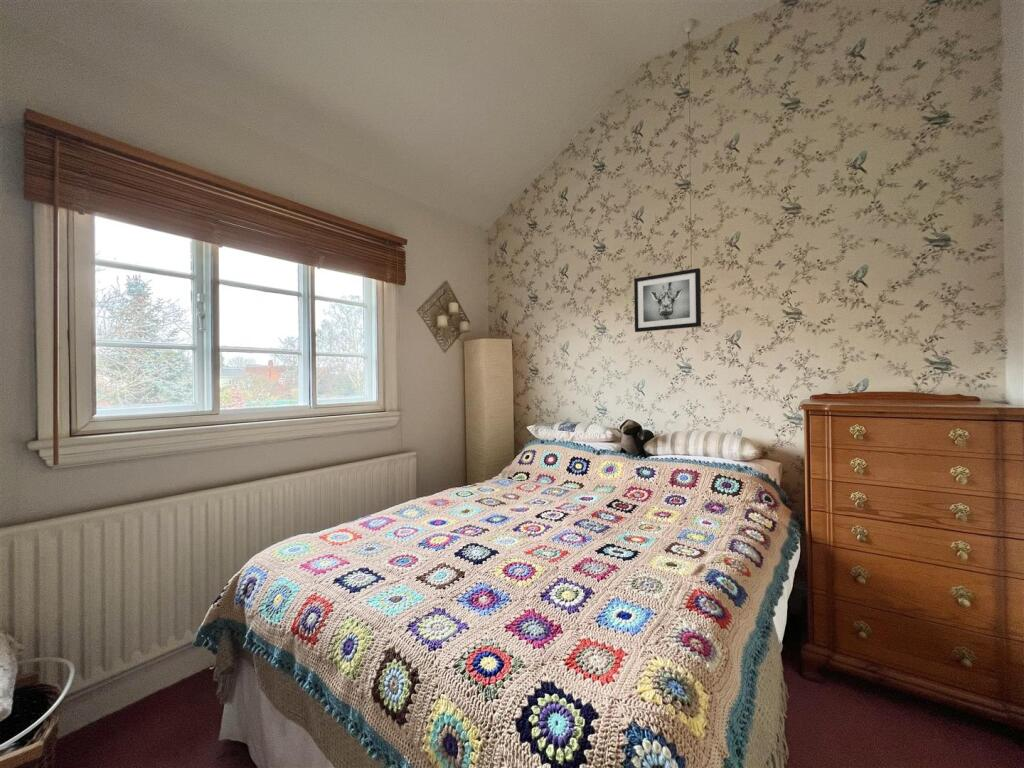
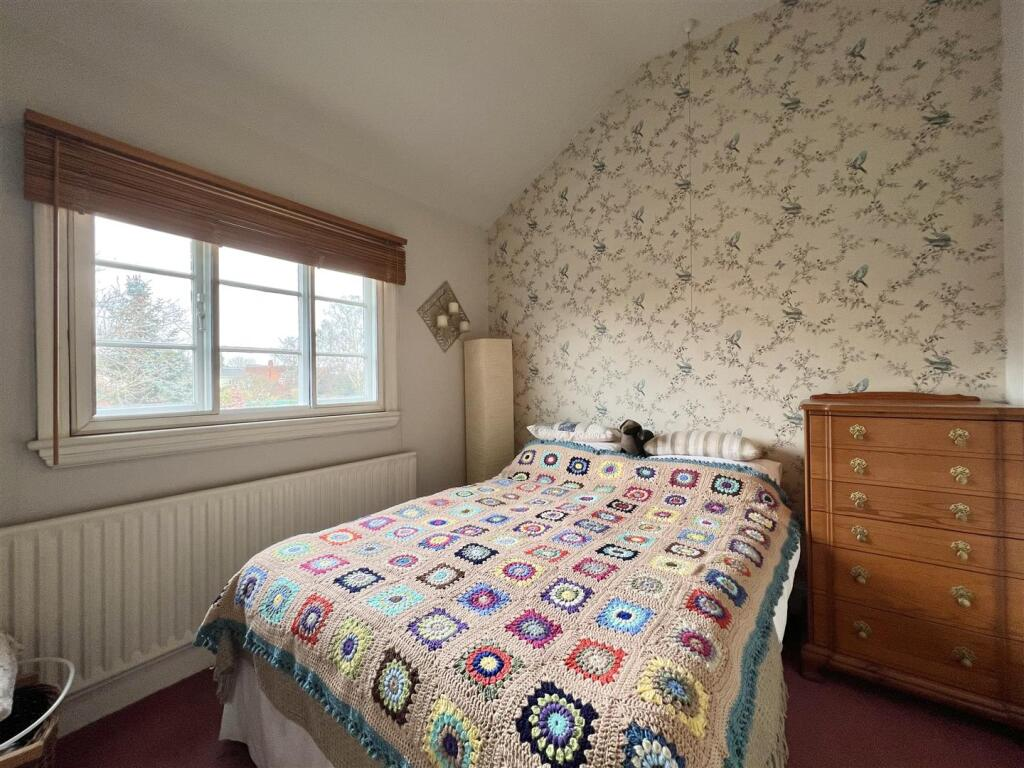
- wall art [633,267,702,333]
